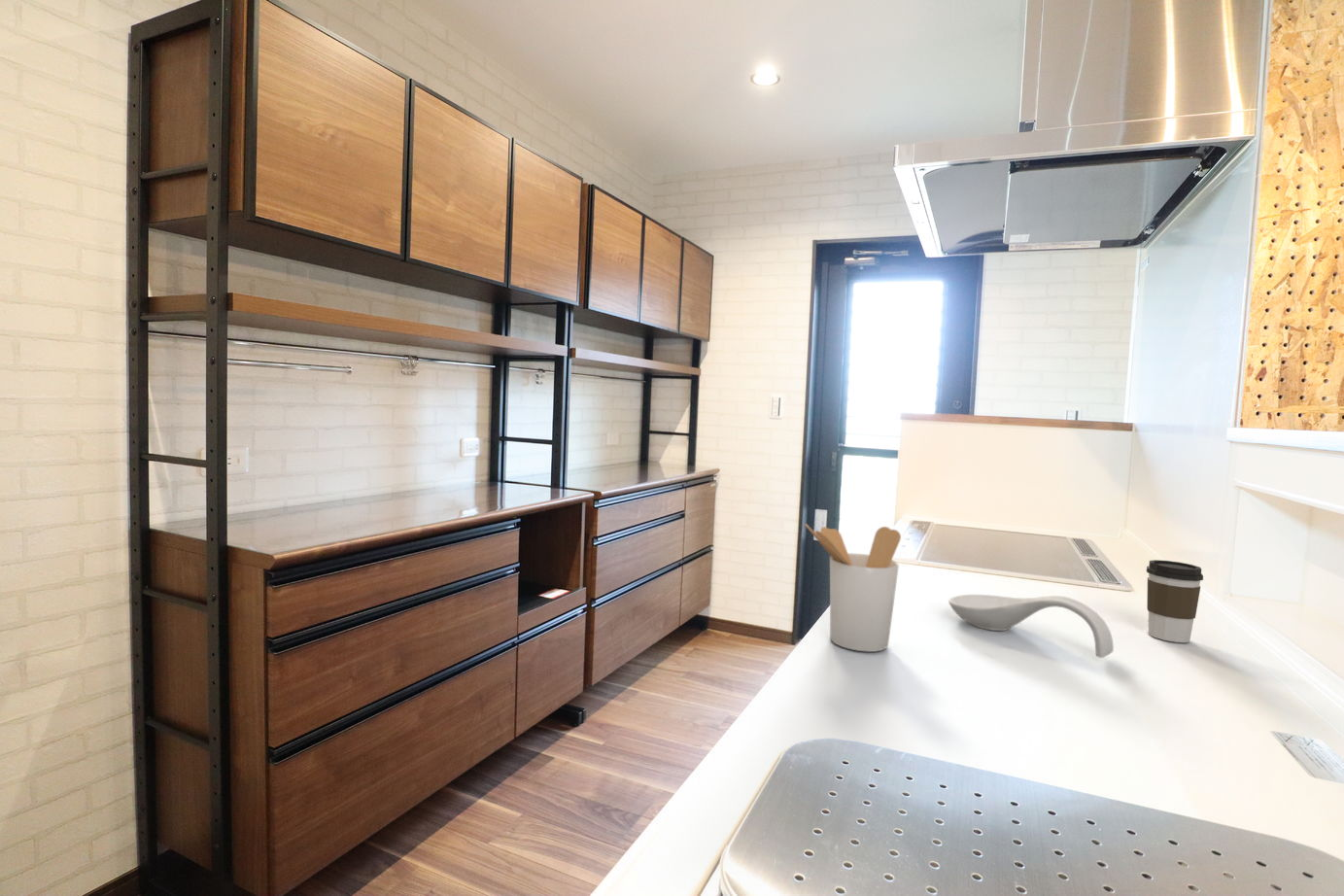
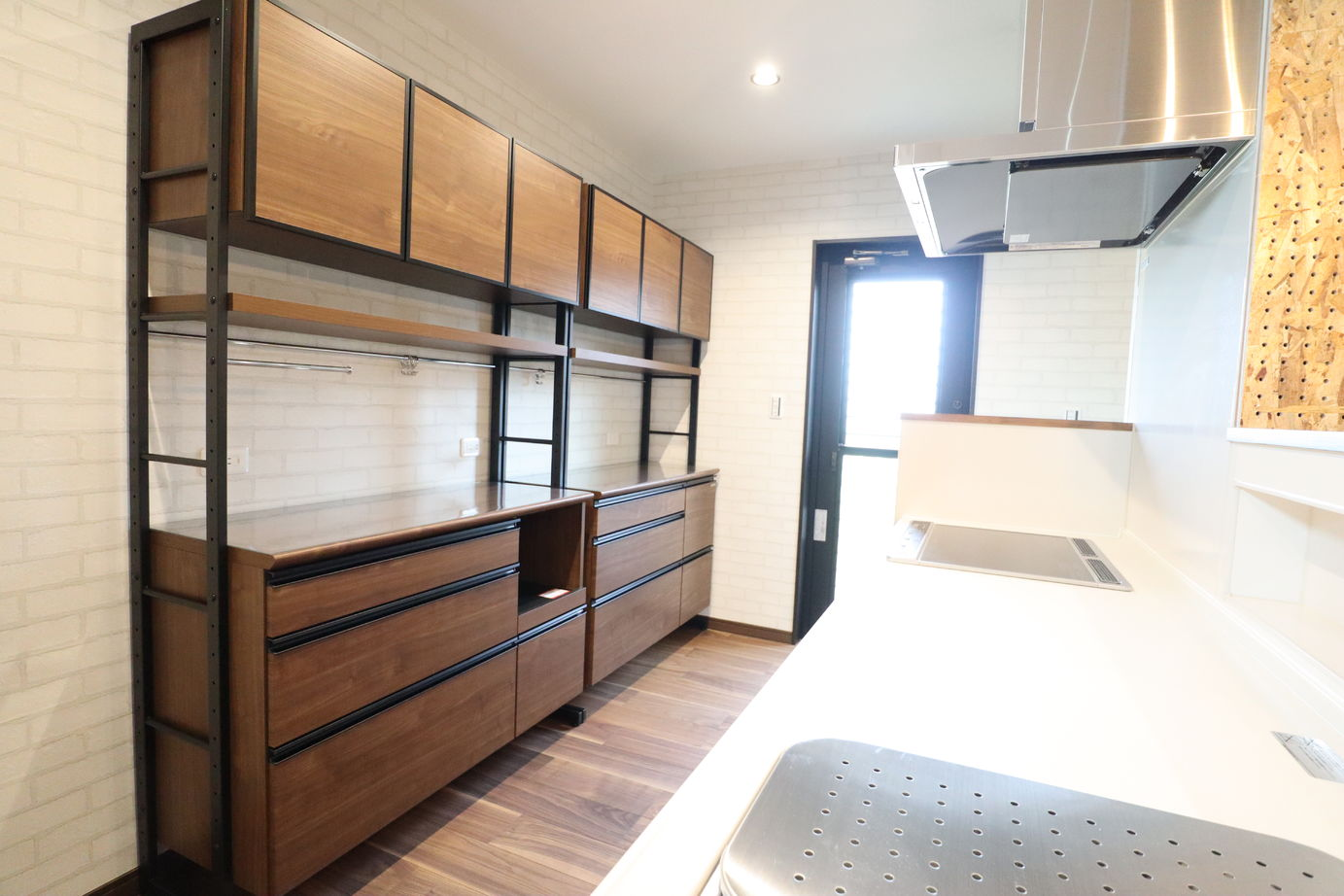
- utensil holder [804,523,902,653]
- spoon rest [948,594,1115,659]
- coffee cup [1146,559,1204,643]
